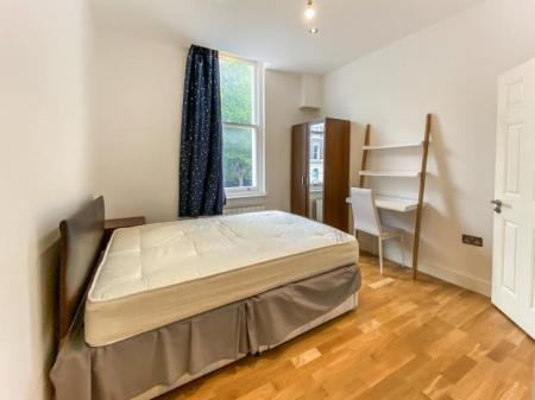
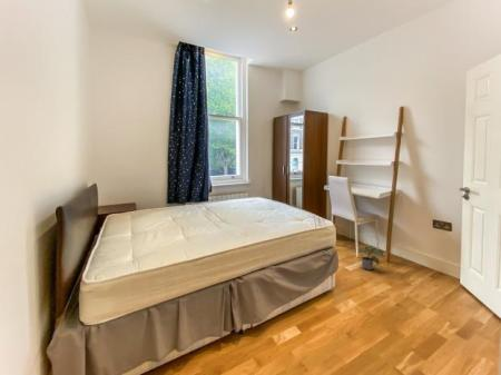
+ potted plant [357,245,385,272]
